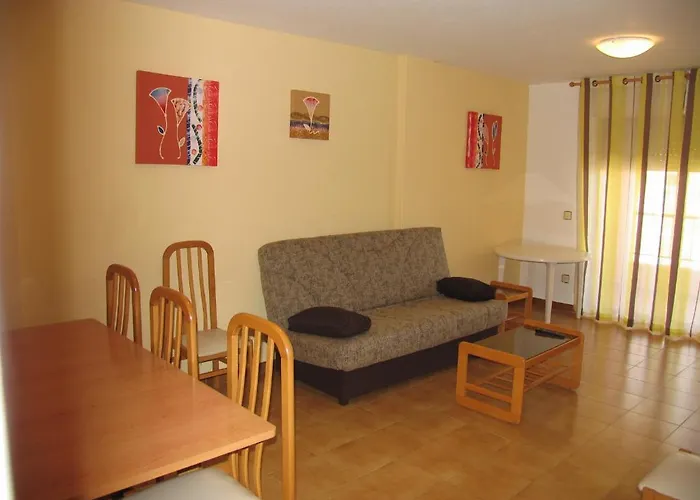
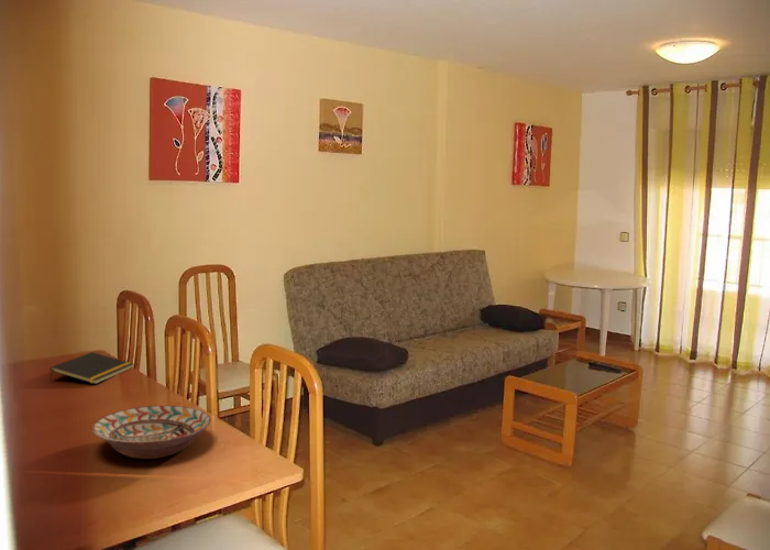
+ decorative bowl [91,405,212,460]
+ notepad [48,351,134,385]
